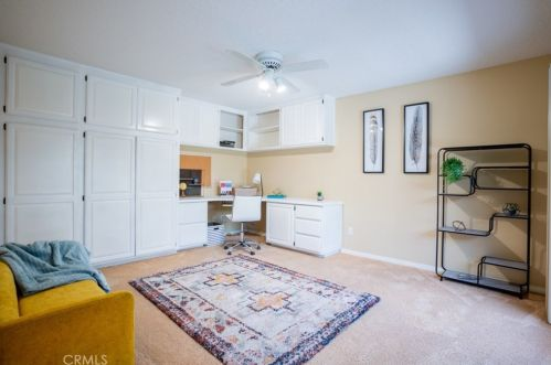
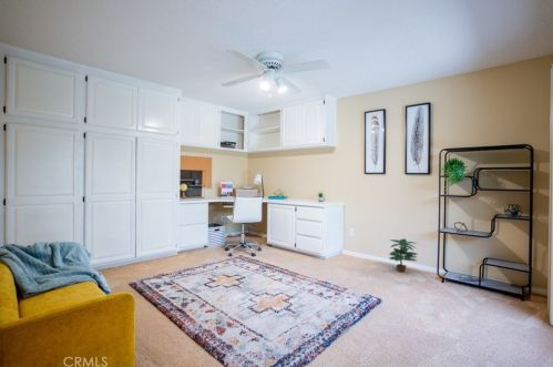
+ potted plant [388,237,419,273]
